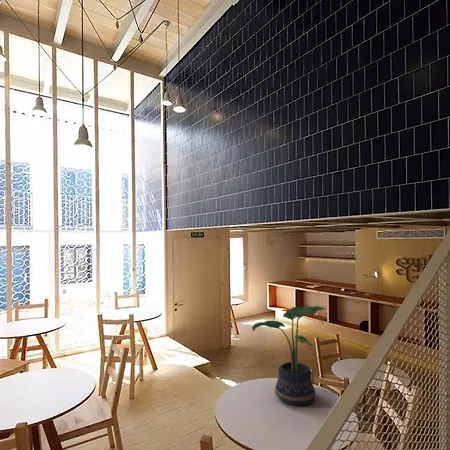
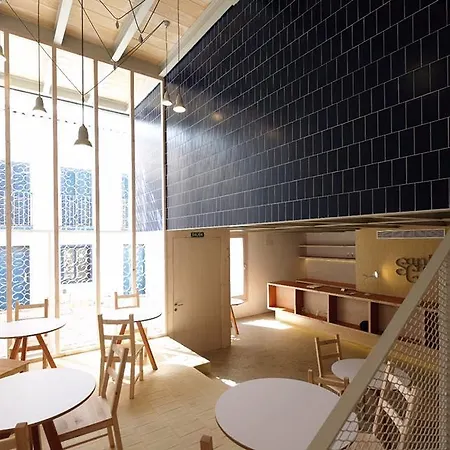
- potted plant [251,305,326,407]
